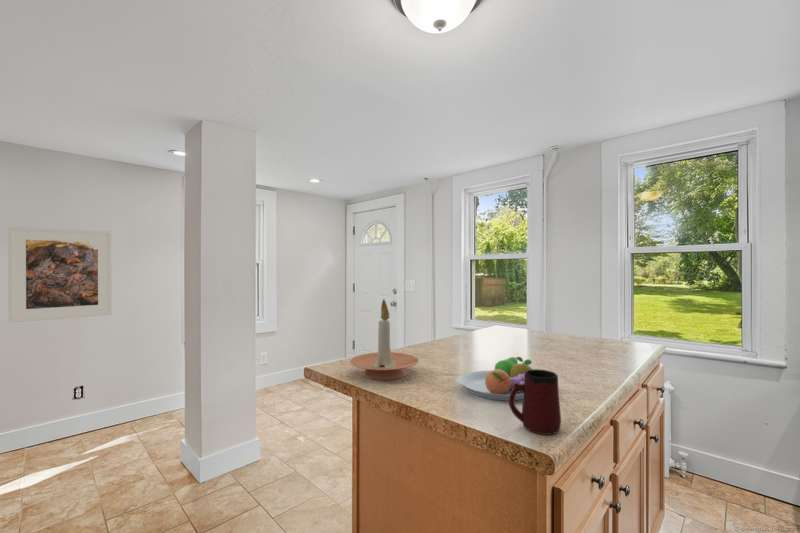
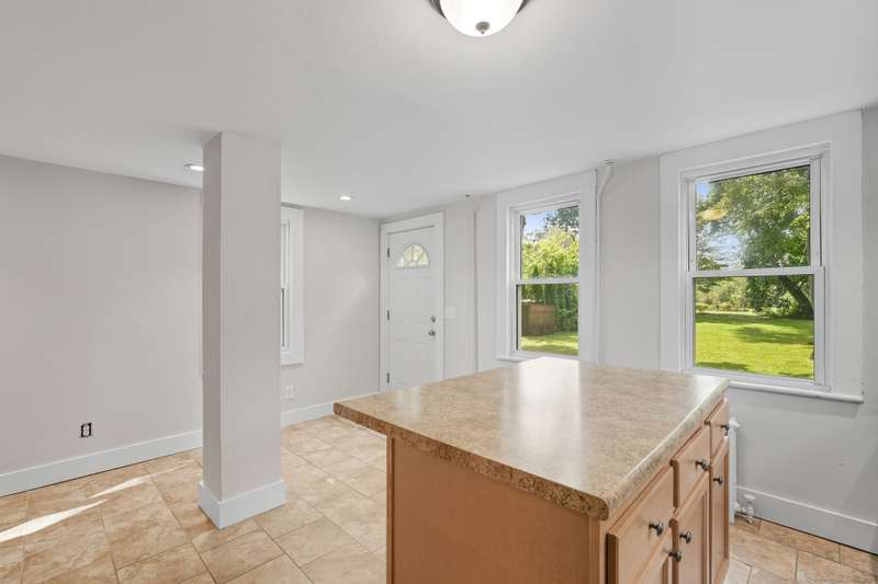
- mug [508,368,562,436]
- fruit bowl [458,356,533,402]
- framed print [7,226,113,324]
- candle holder [349,298,420,381]
